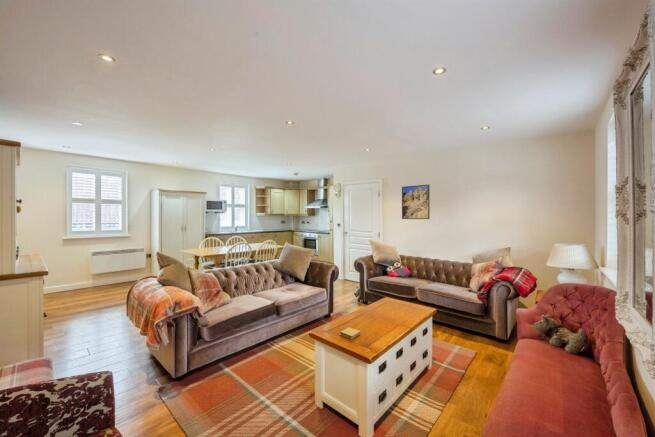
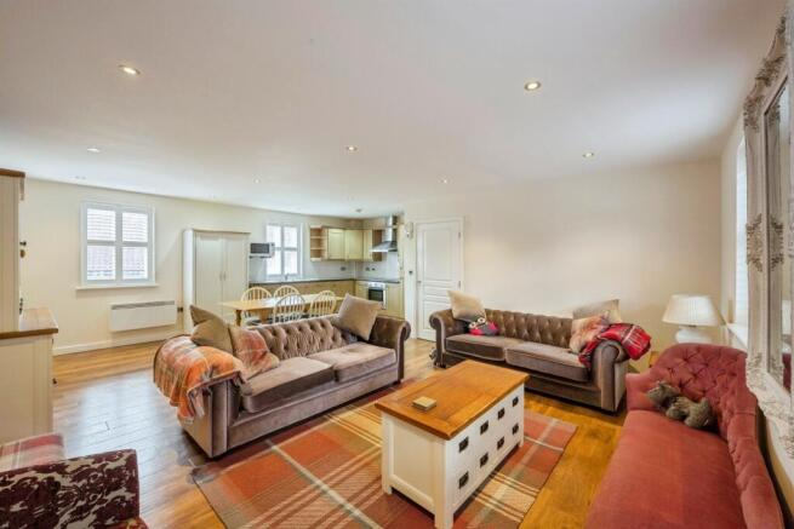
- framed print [401,183,431,220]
